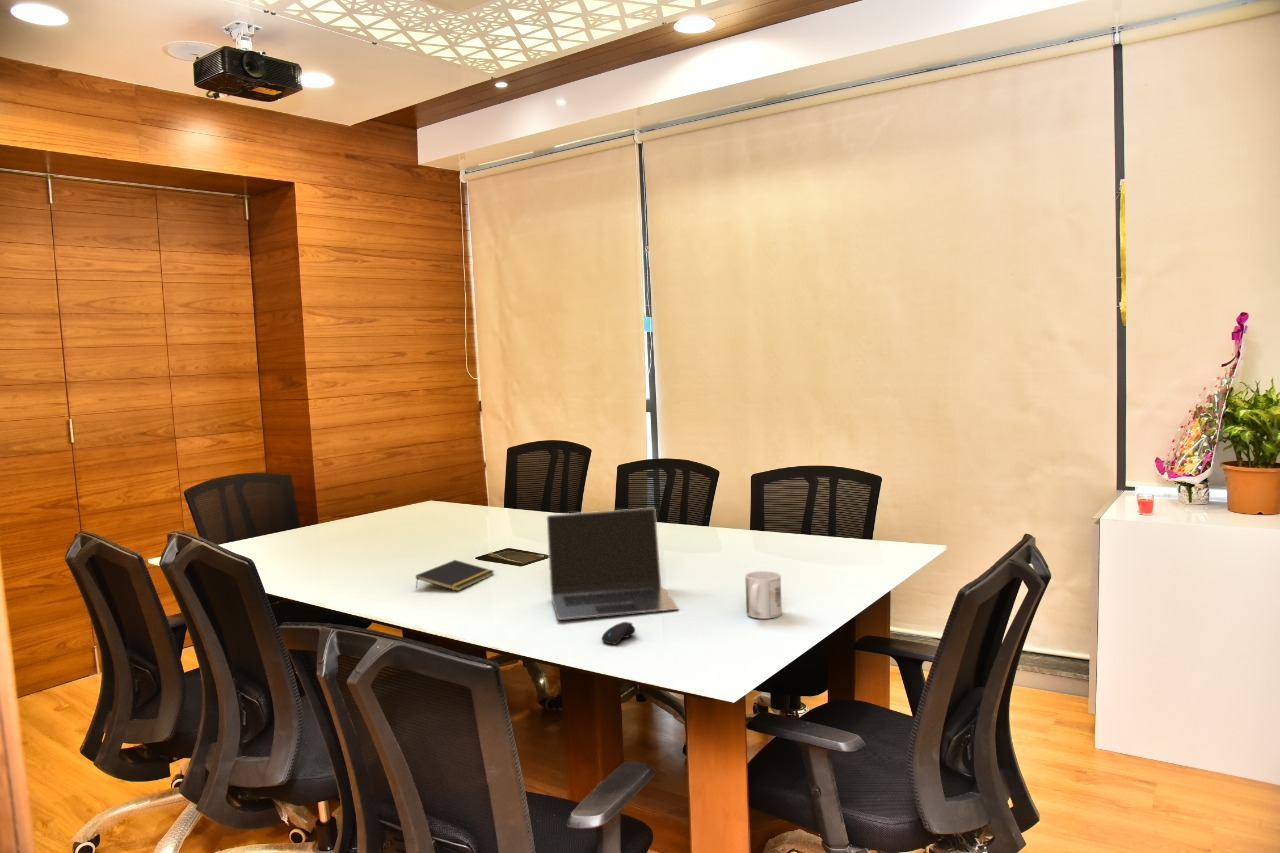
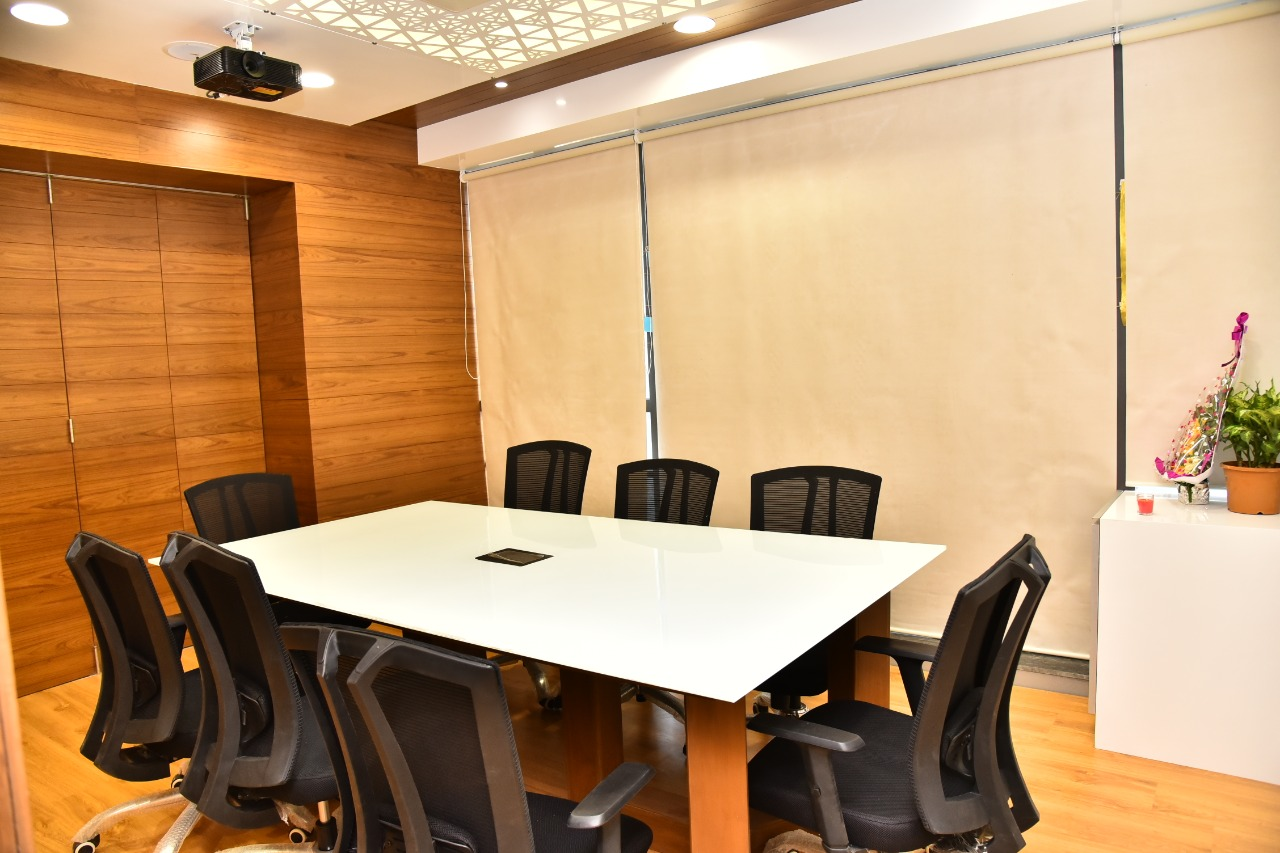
- laptop [545,507,679,621]
- mug [744,570,783,620]
- notepad [415,559,495,592]
- computer mouse [601,621,636,645]
